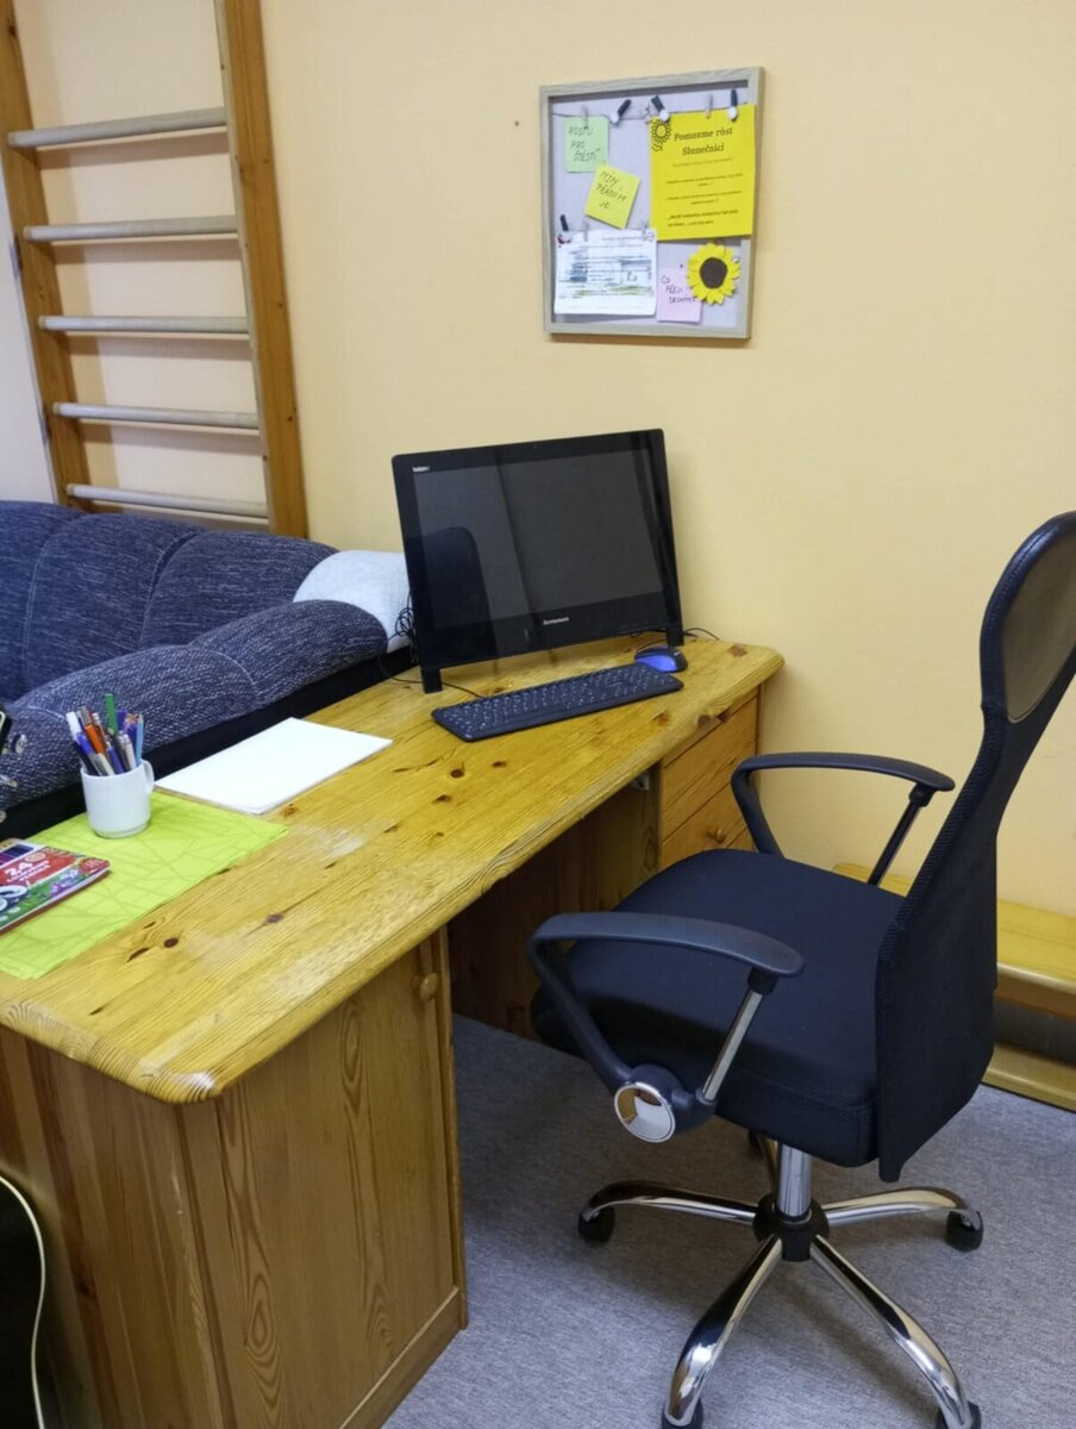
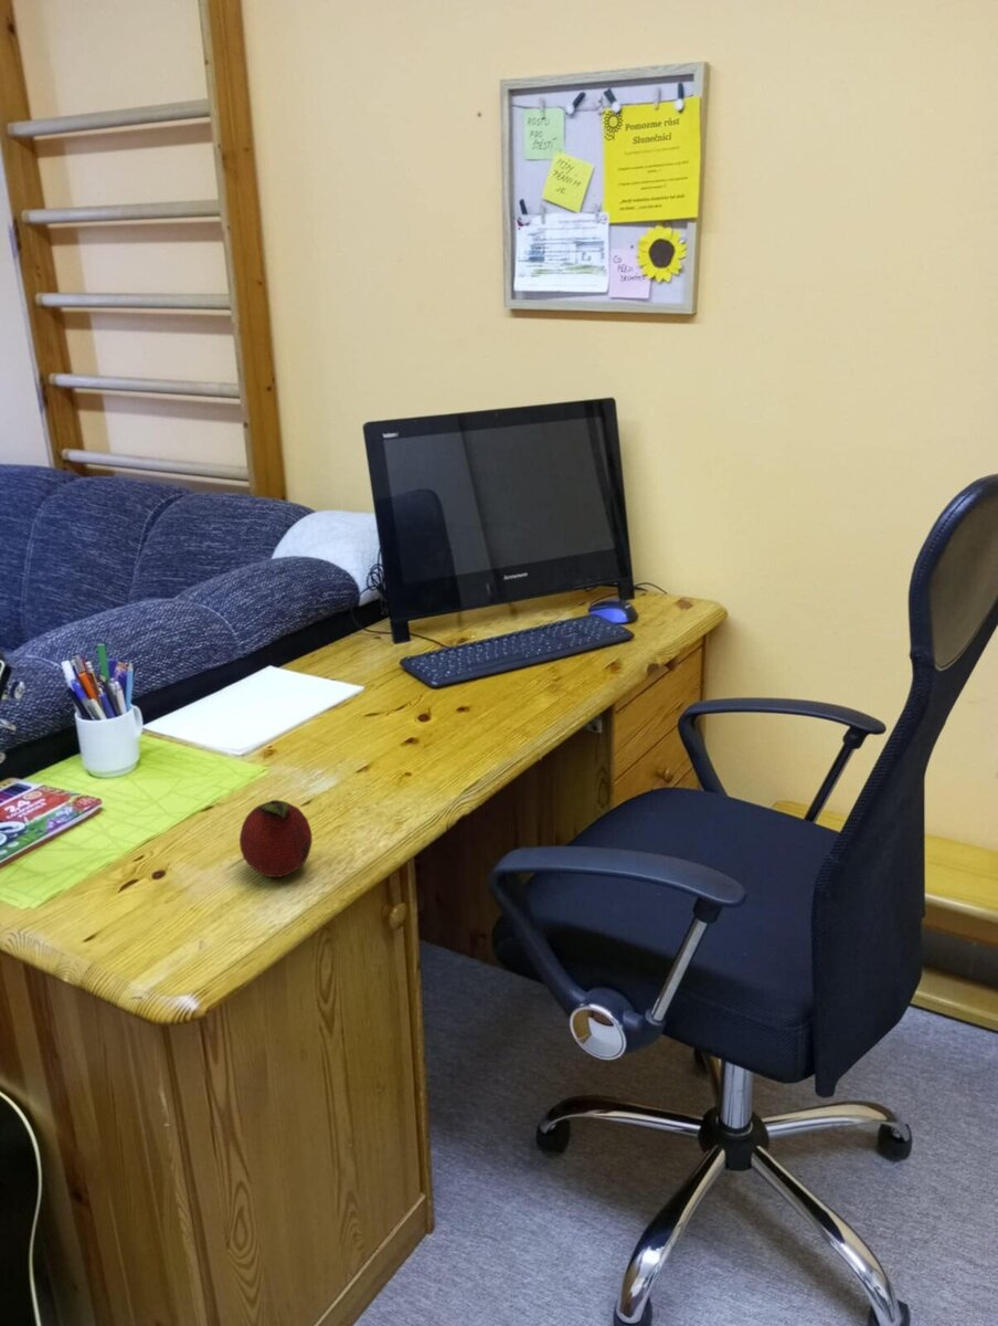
+ fruit [238,799,314,878]
